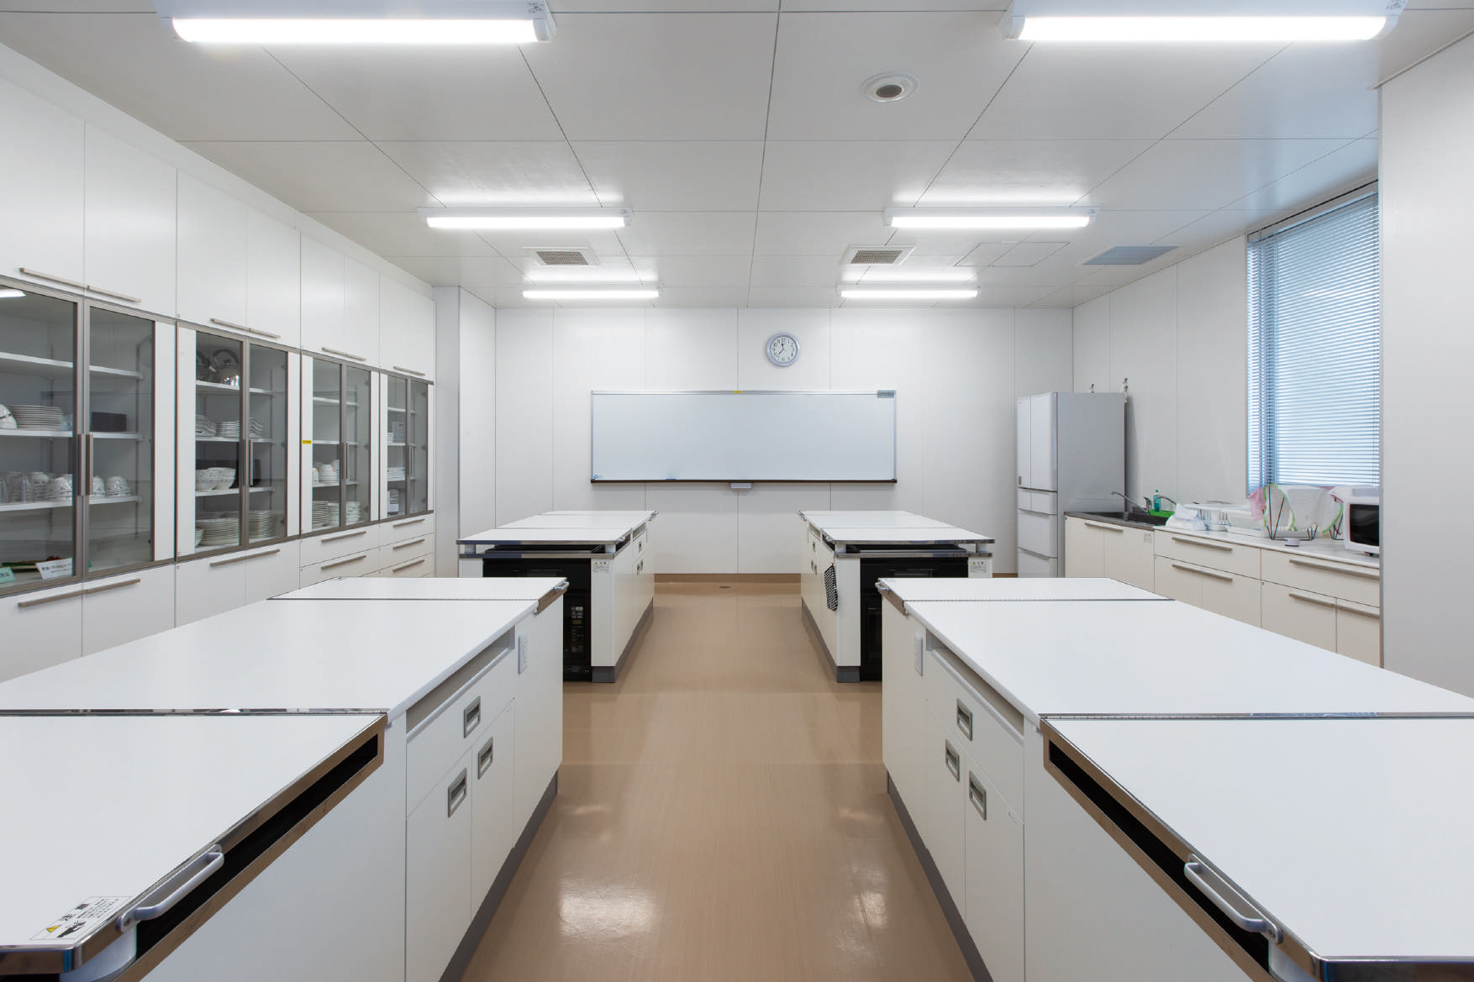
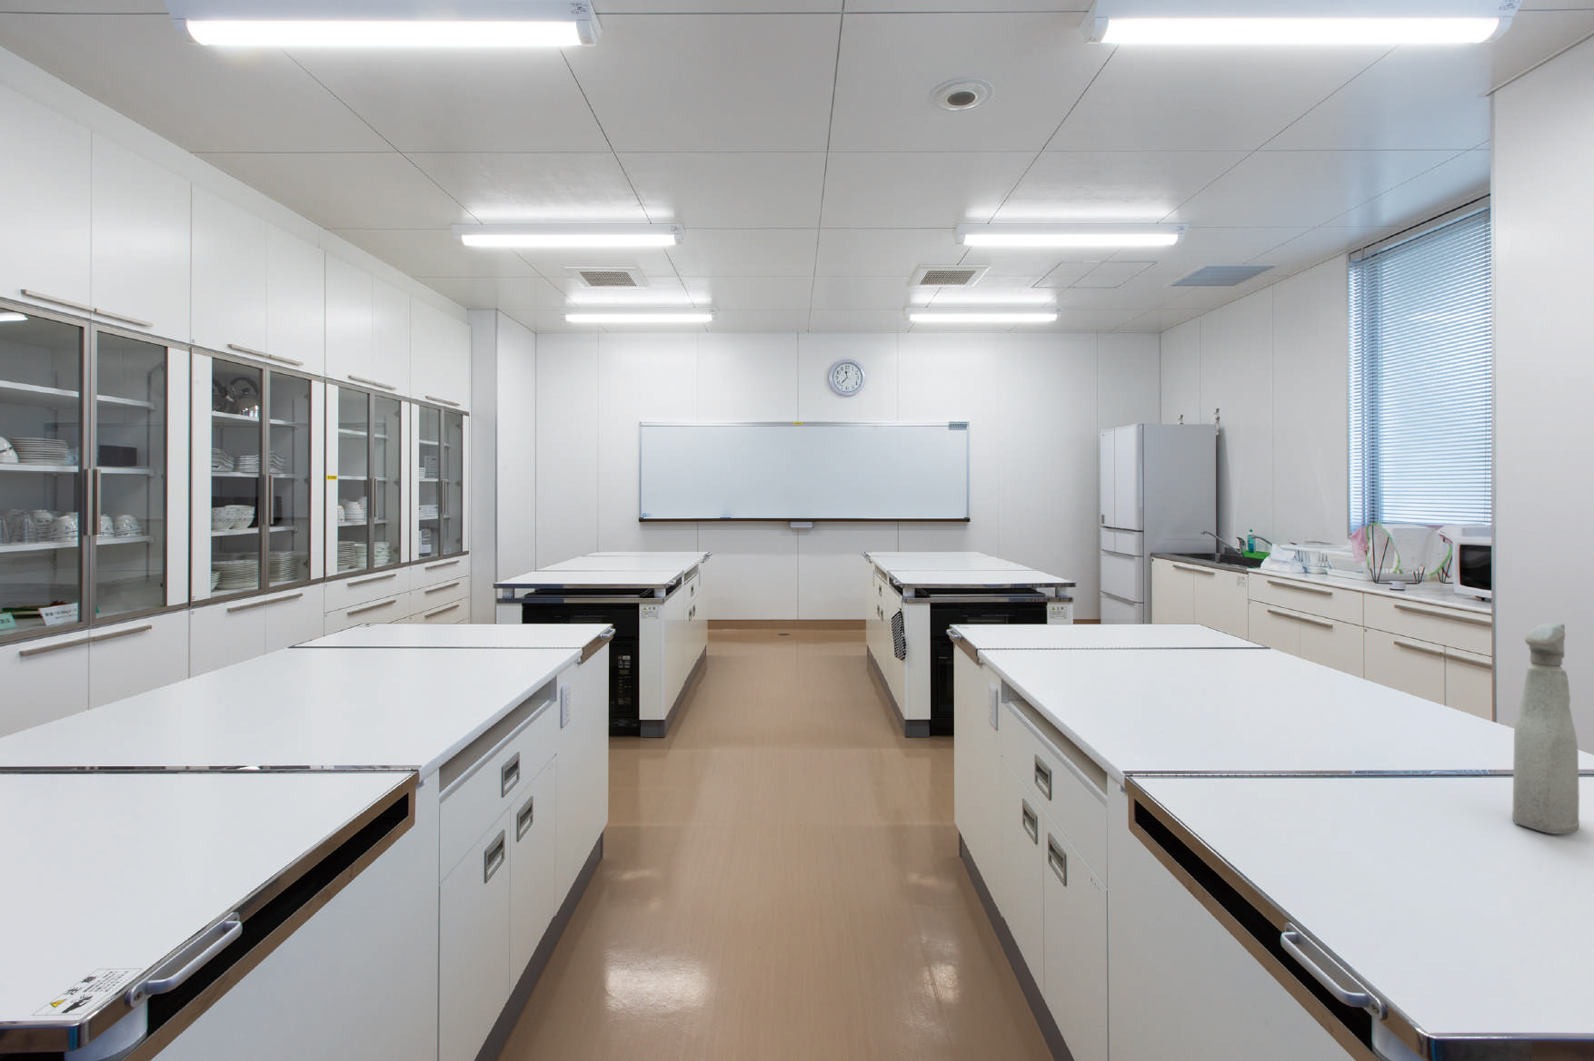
+ spray bottle [1511,622,1580,835]
